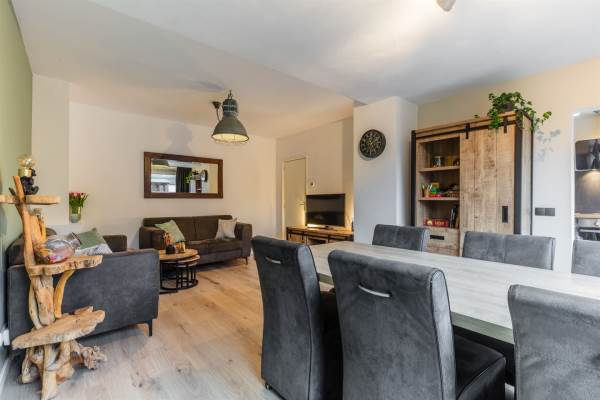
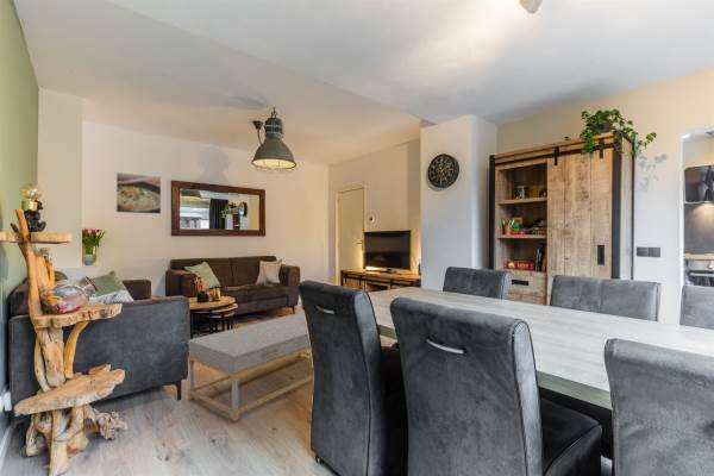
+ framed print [115,171,162,215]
+ coffee table [187,312,314,422]
